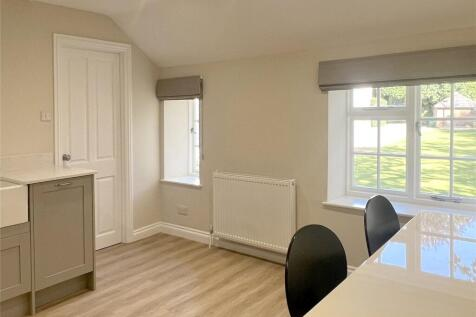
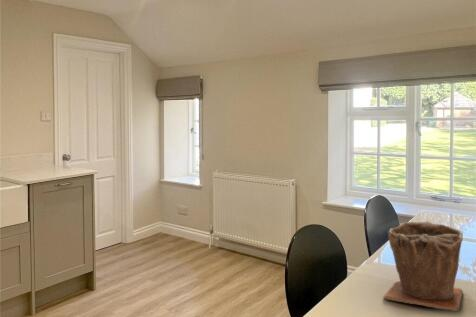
+ plant pot [382,220,464,312]
